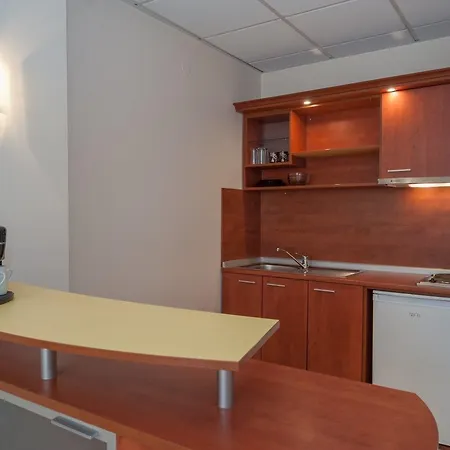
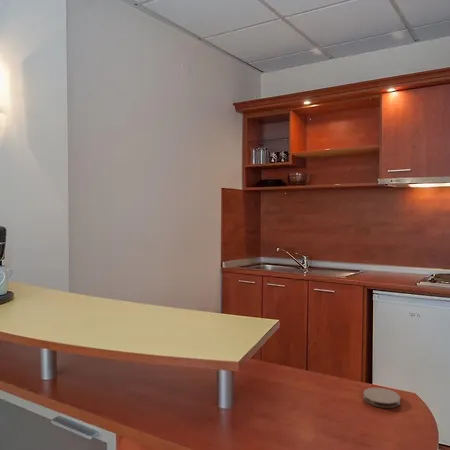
+ coaster [362,387,401,409]
